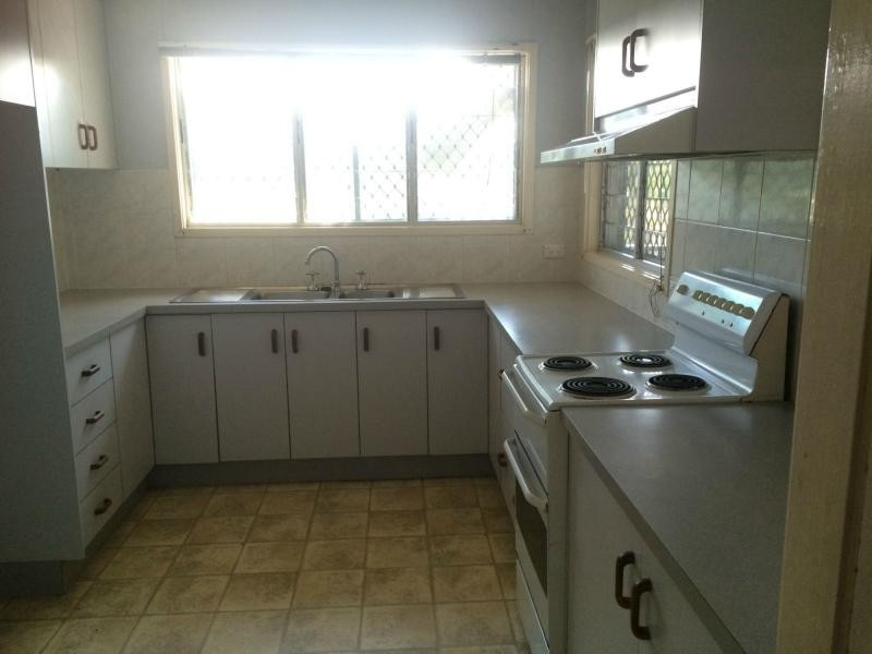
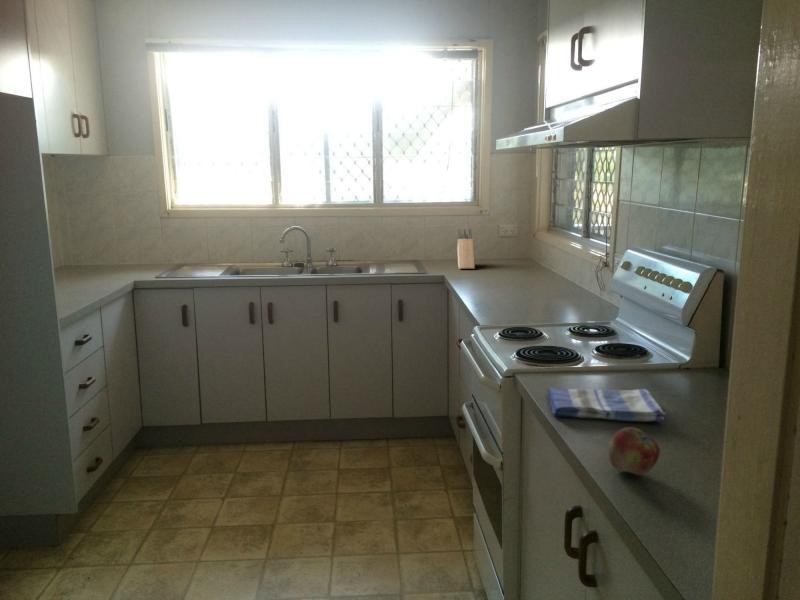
+ knife block [457,228,476,270]
+ dish towel [546,387,667,422]
+ fruit [607,426,661,476]
